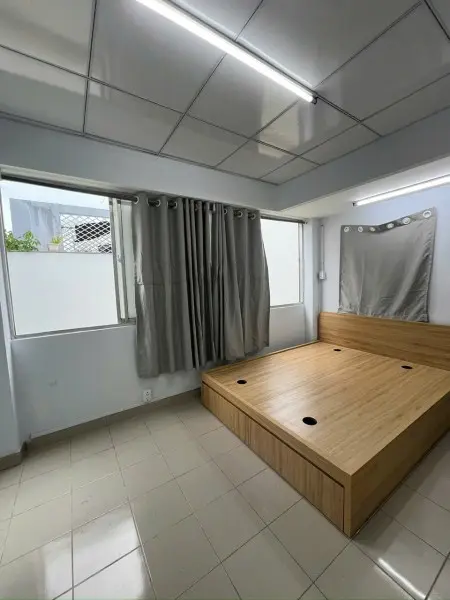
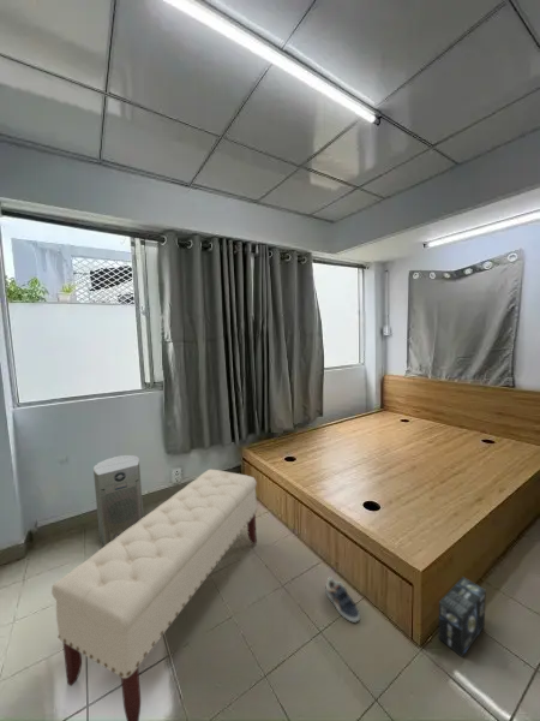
+ bench [50,469,258,721]
+ box [438,576,487,659]
+ fan [92,454,144,547]
+ sneaker [324,576,361,622]
